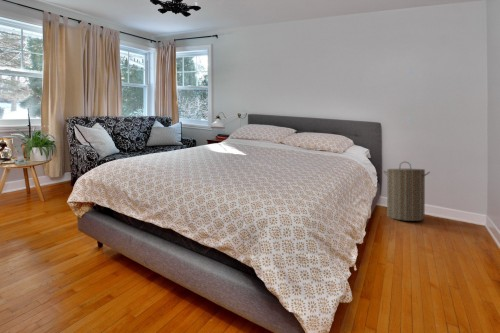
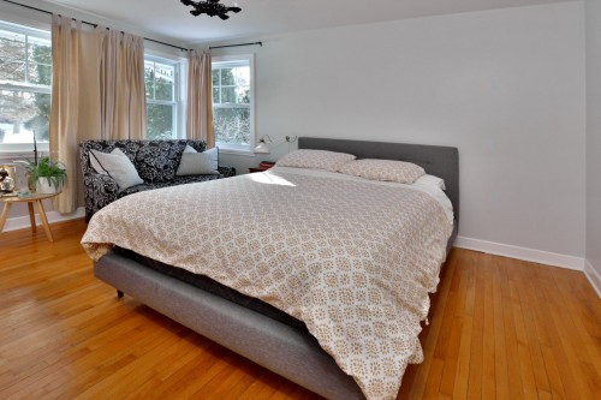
- laundry hamper [382,161,431,222]
